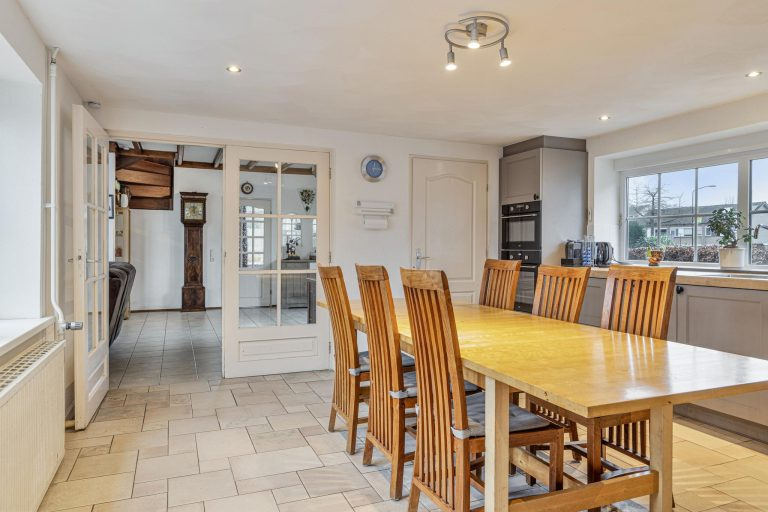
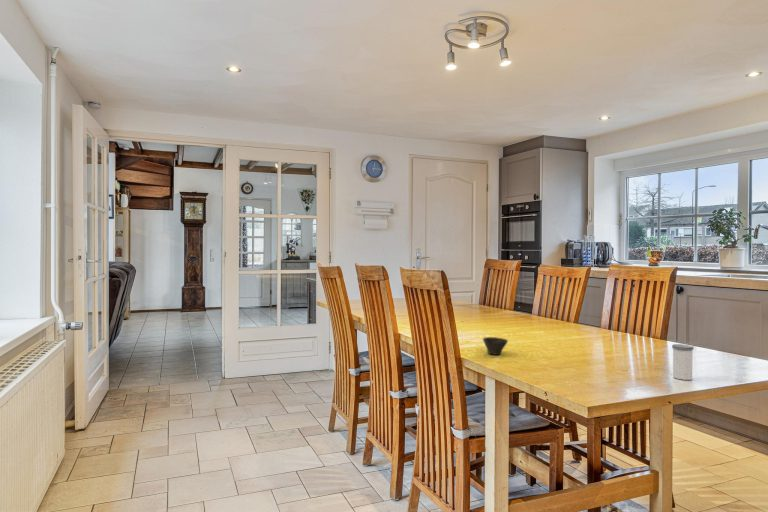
+ salt shaker [671,343,695,381]
+ cup [482,336,509,356]
